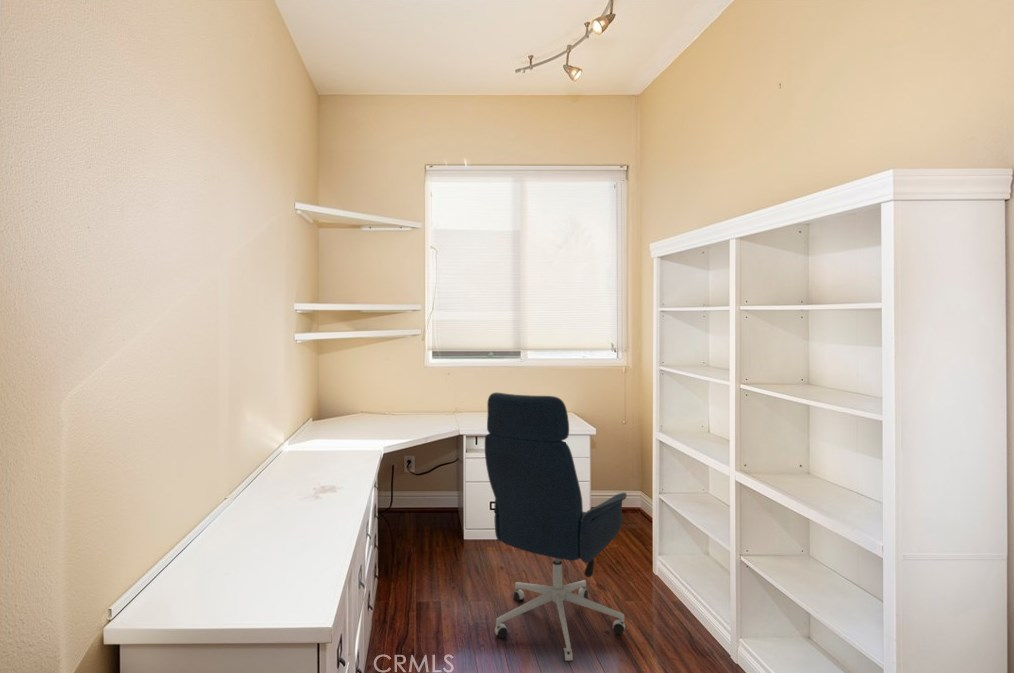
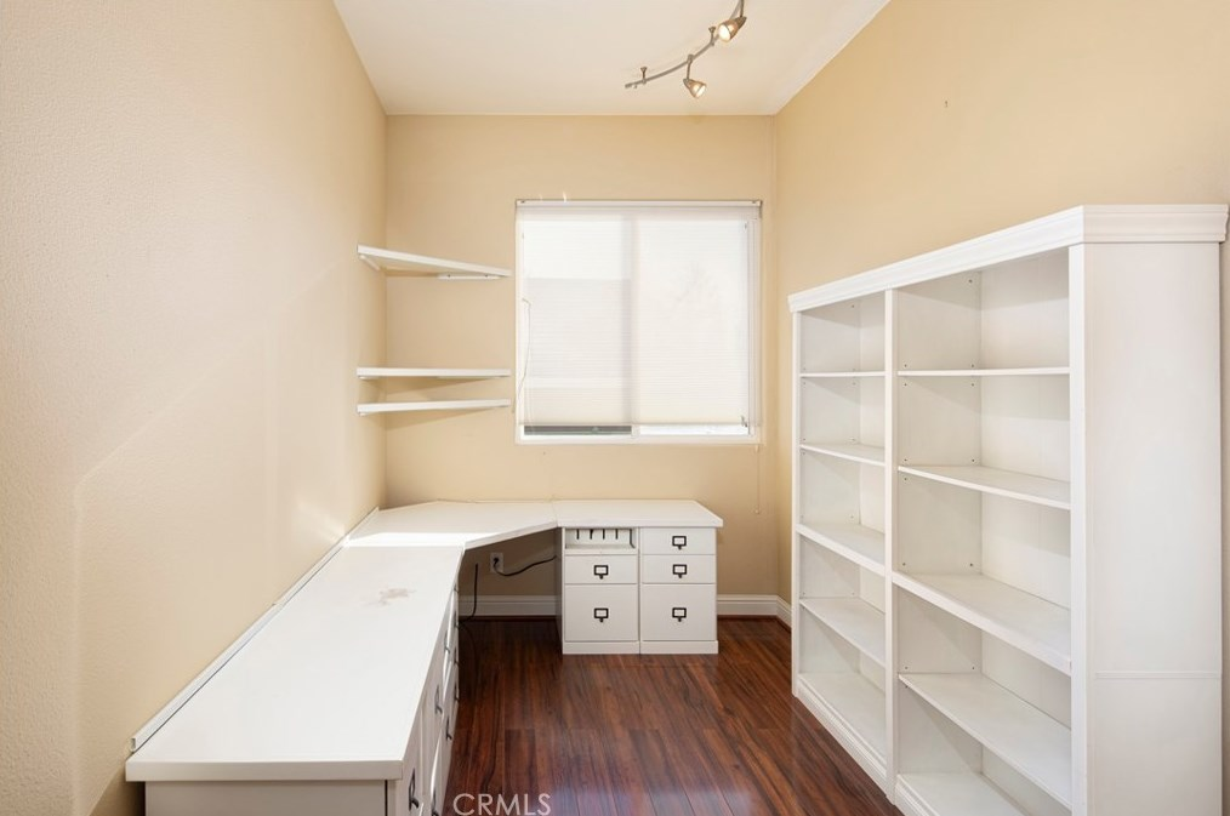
- office chair [484,392,628,663]
